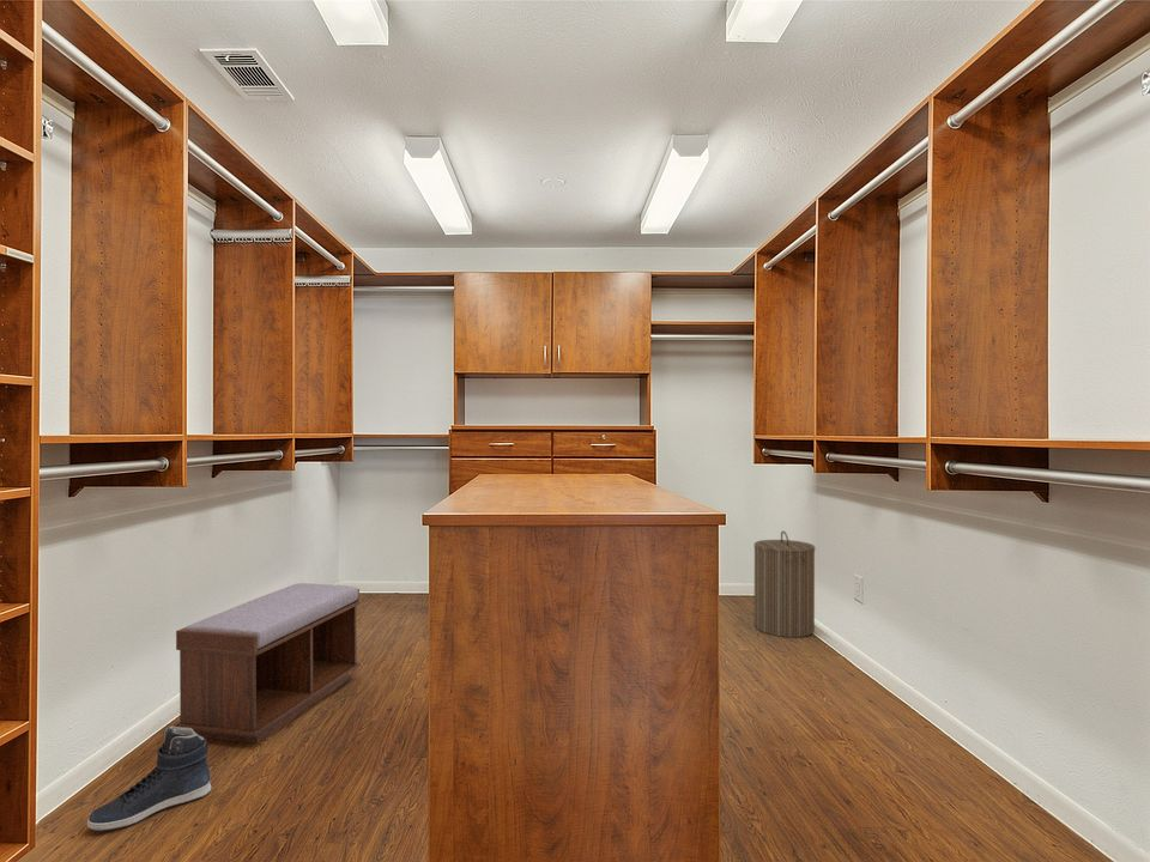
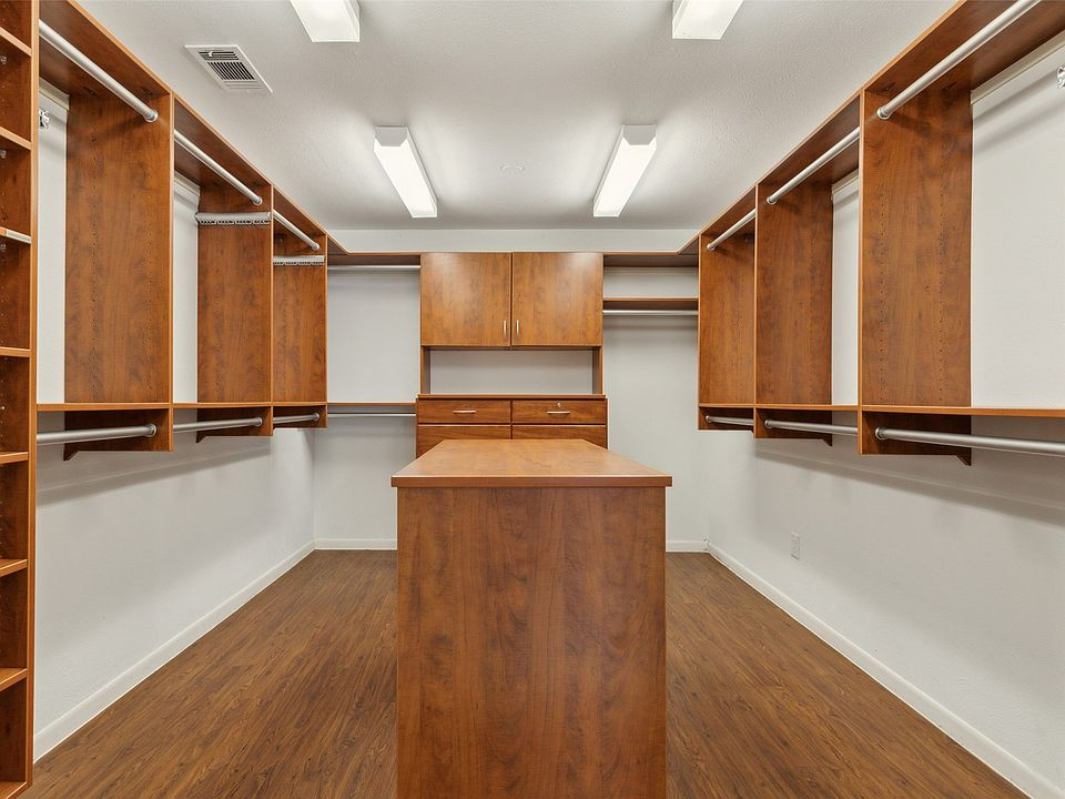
- bench [175,582,361,745]
- sneaker [86,726,212,832]
- laundry hamper [752,529,816,639]
